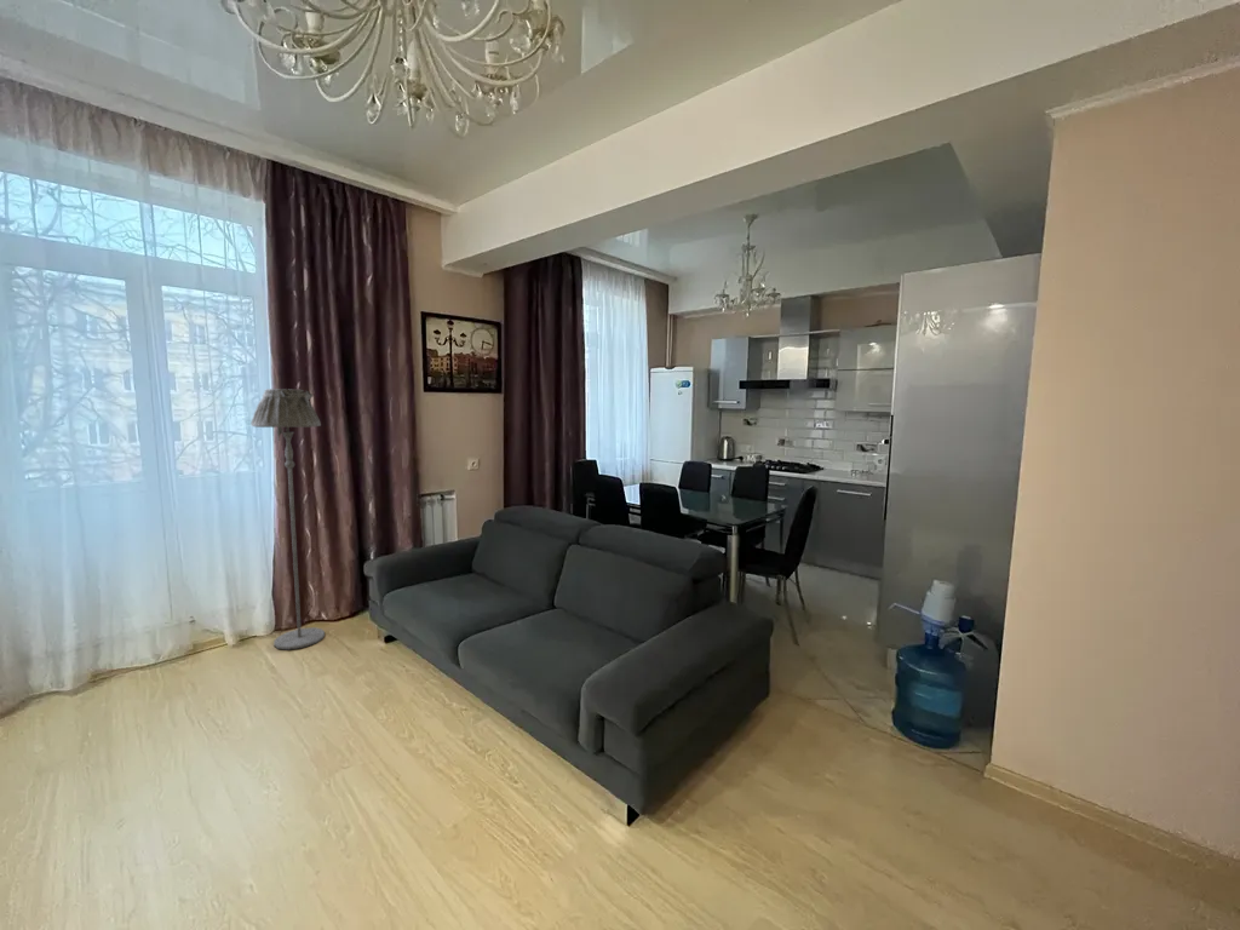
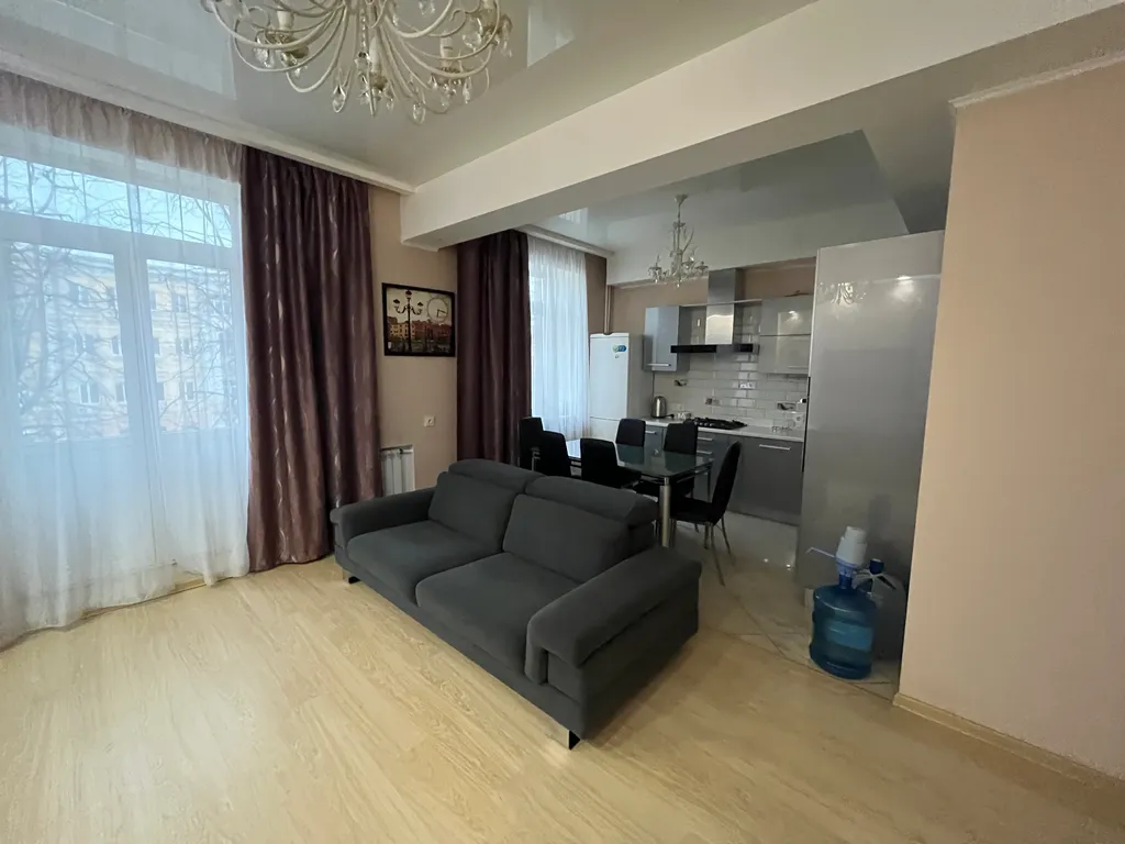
- floor lamp [249,388,326,651]
